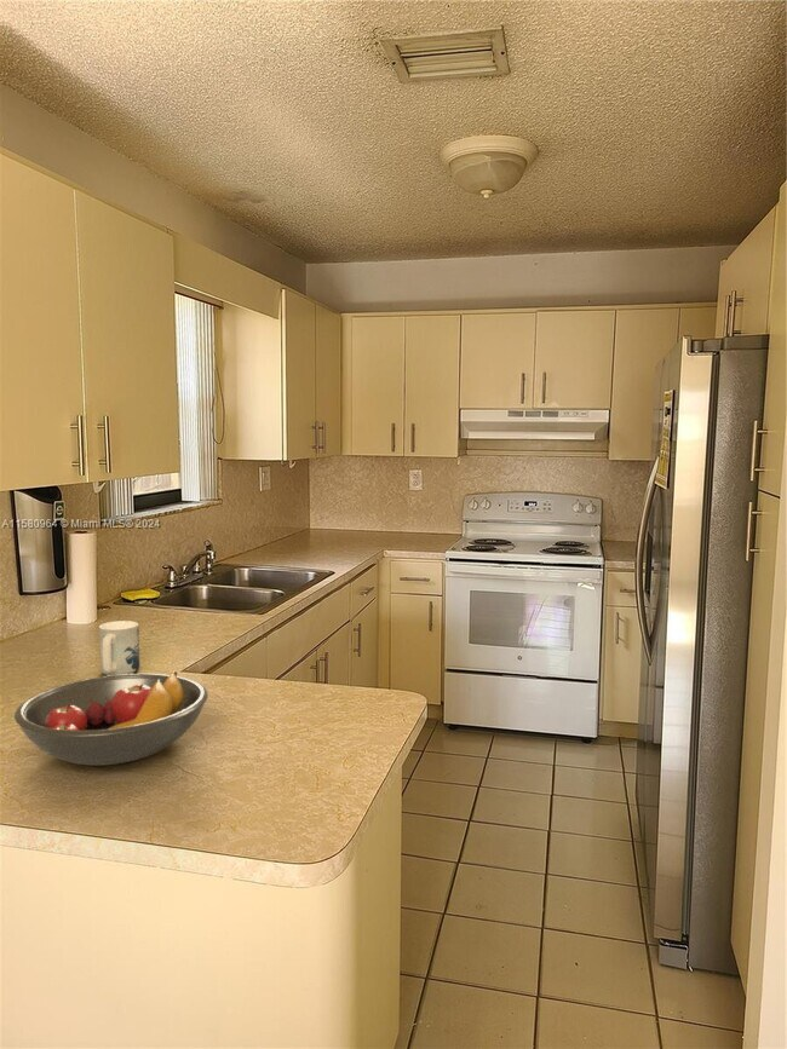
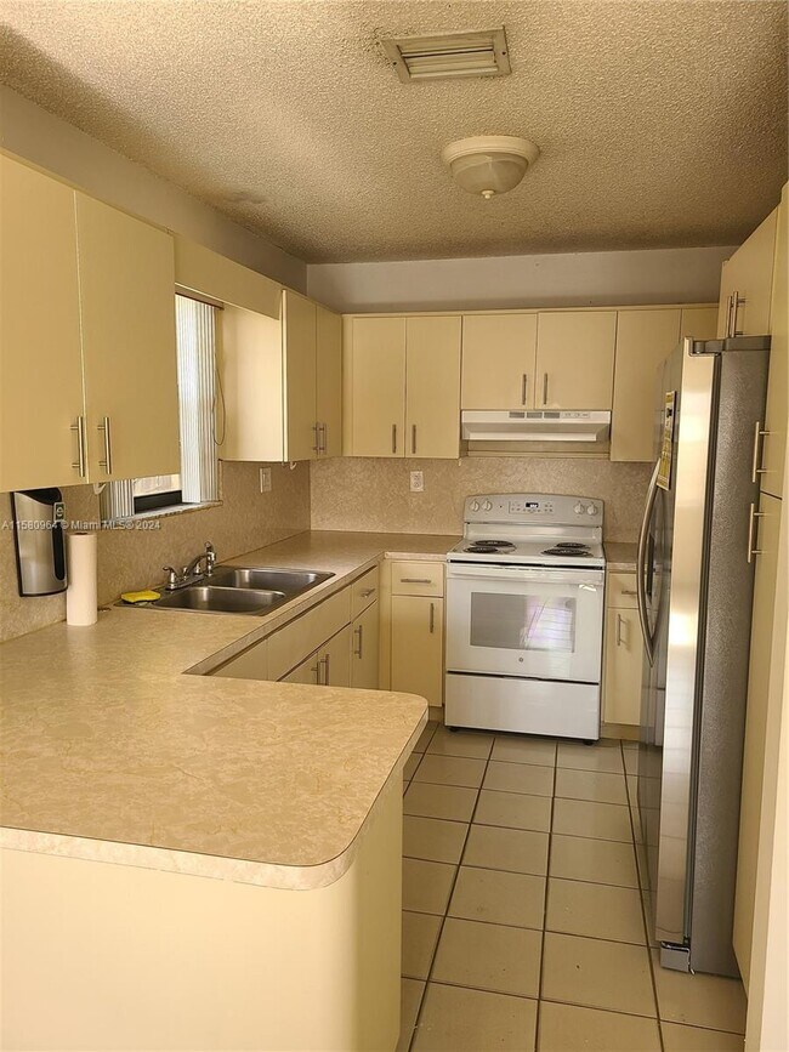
- mug [98,619,140,676]
- fruit bowl [13,670,209,767]
